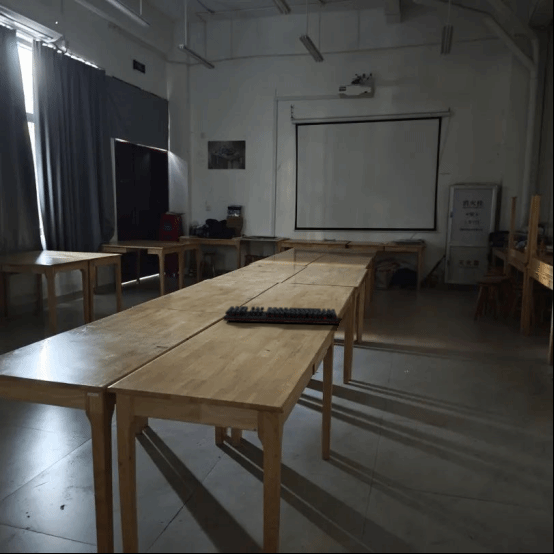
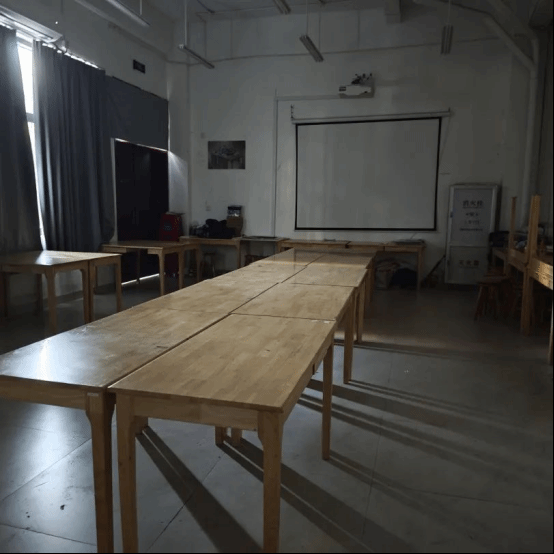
- keyboard [222,305,340,325]
